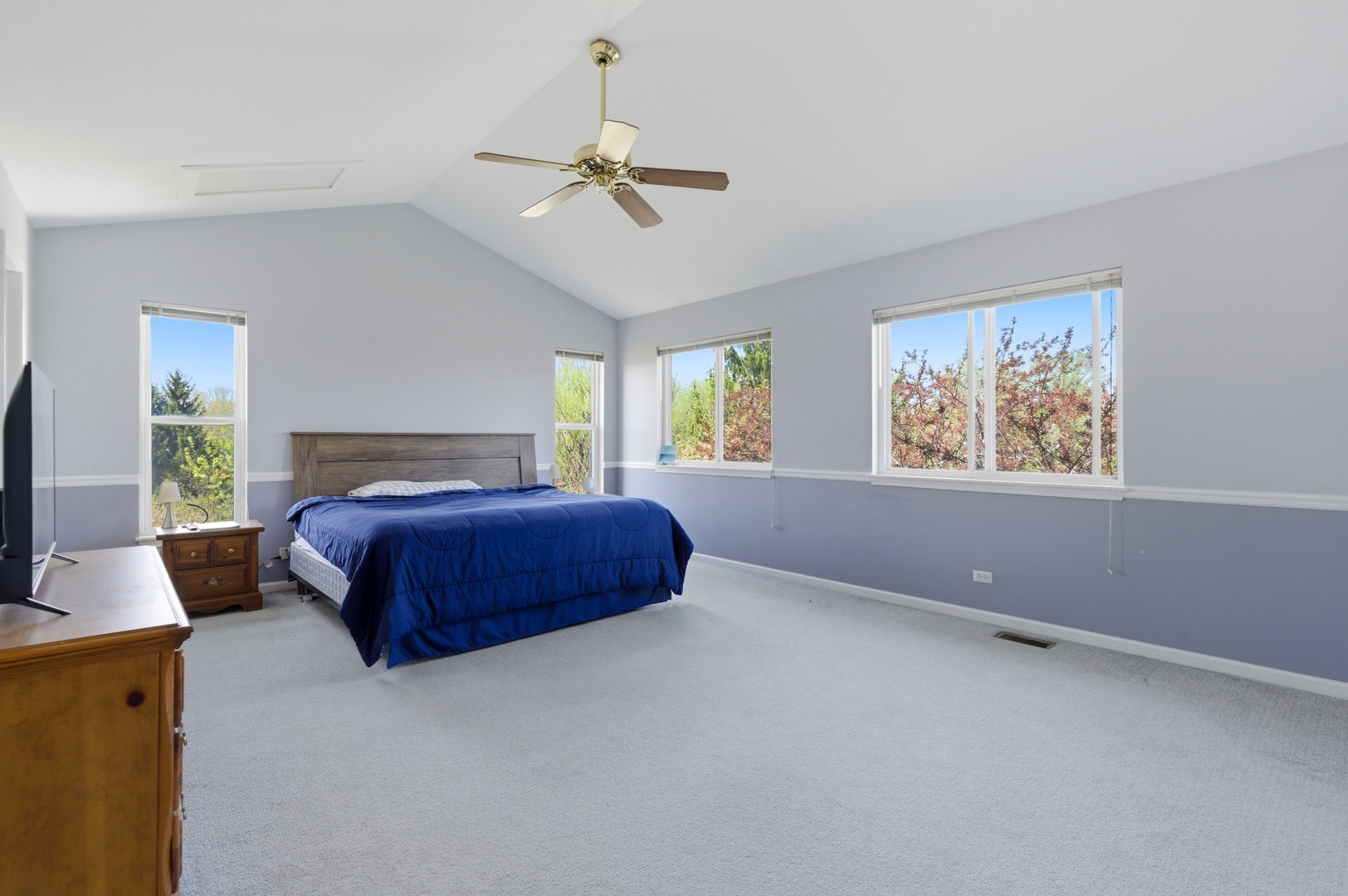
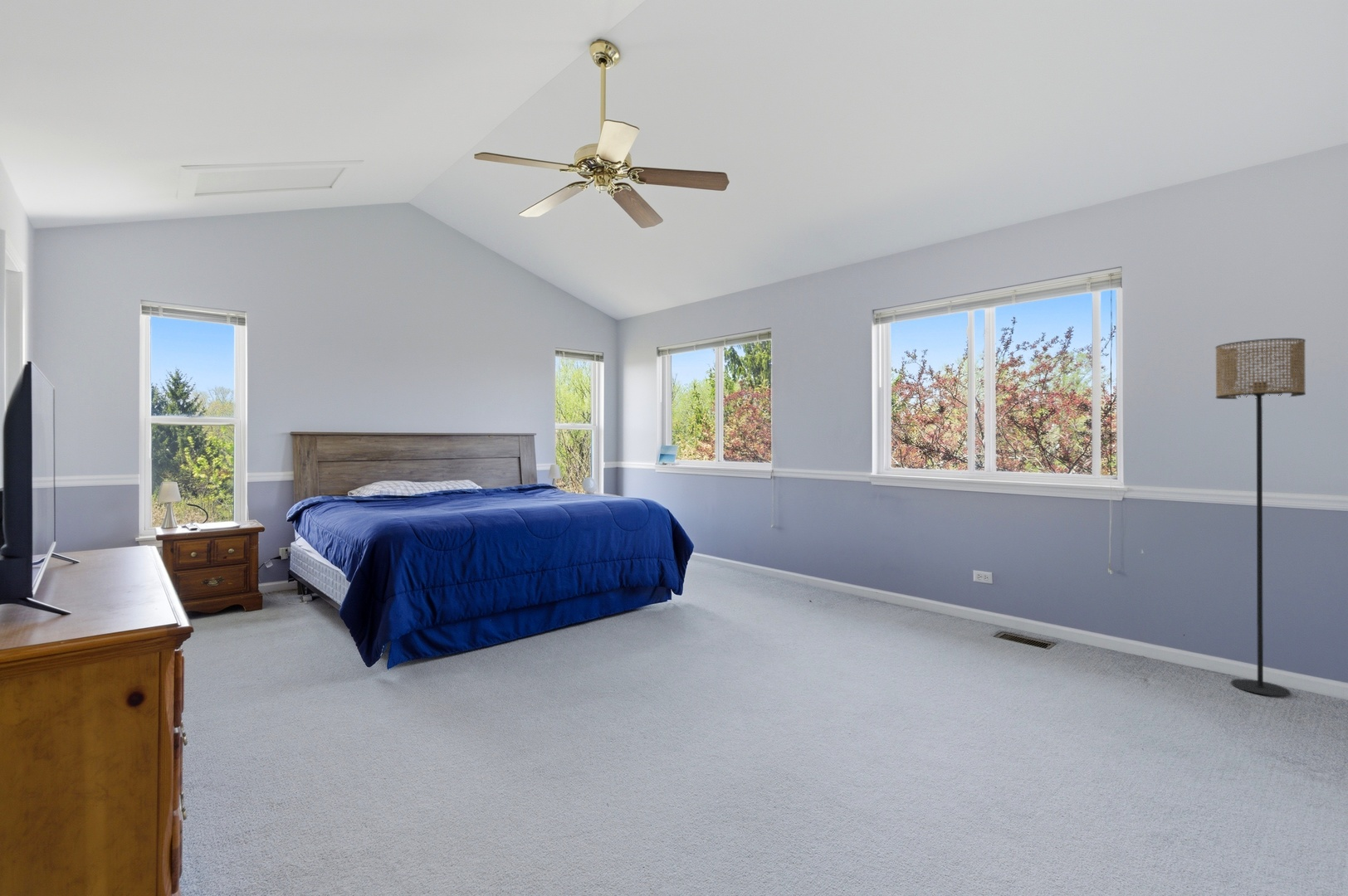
+ floor lamp [1214,337,1306,697]
